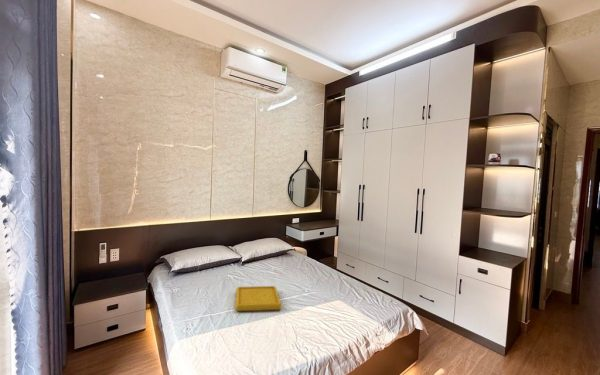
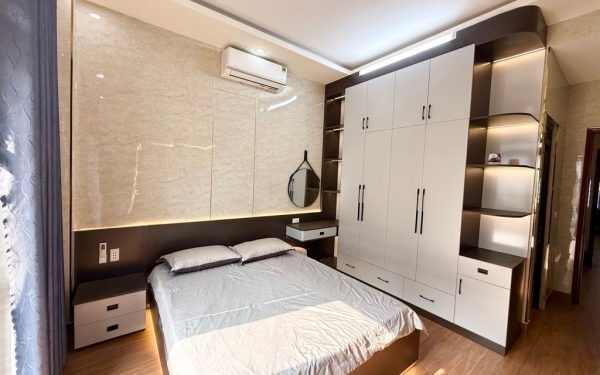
- serving tray [234,285,283,312]
